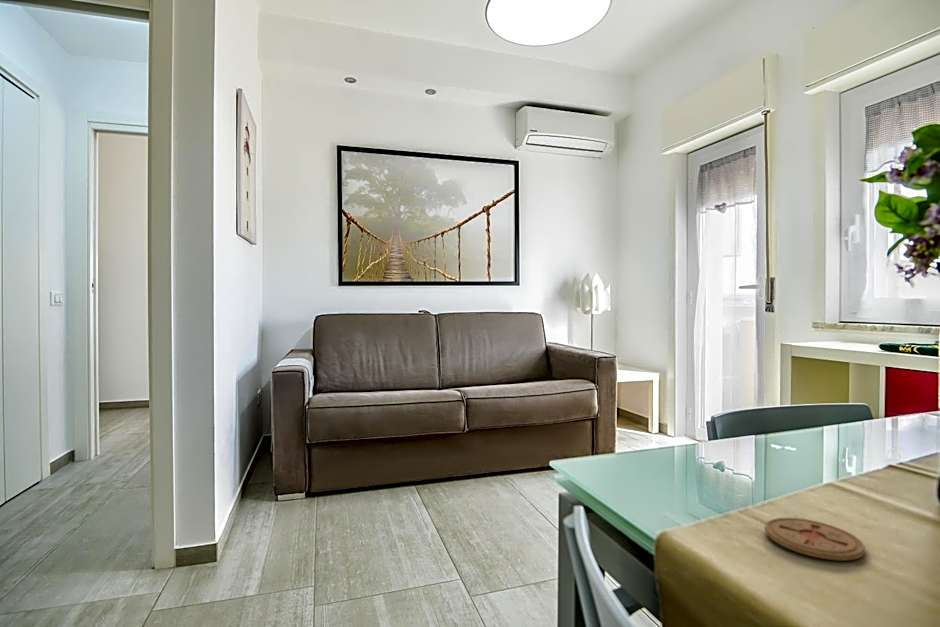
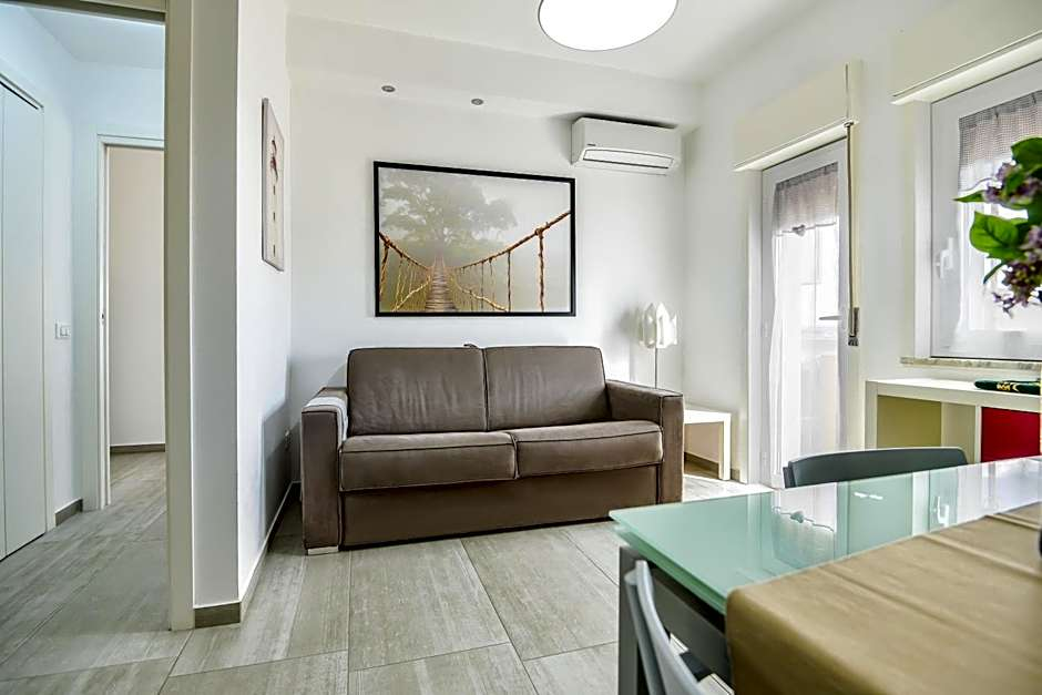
- coaster [764,517,866,561]
